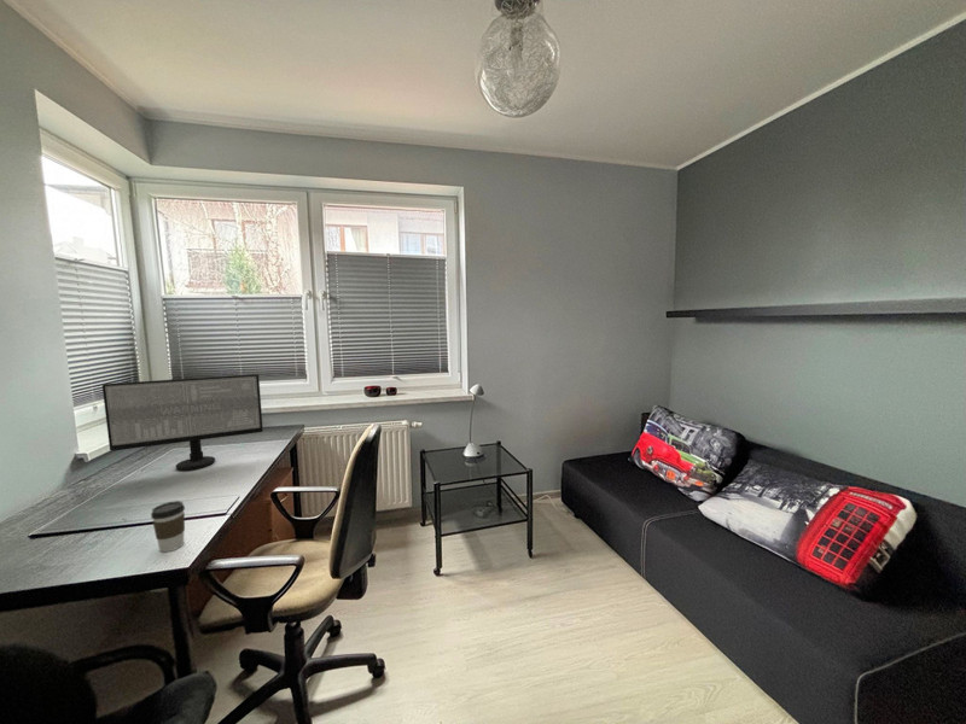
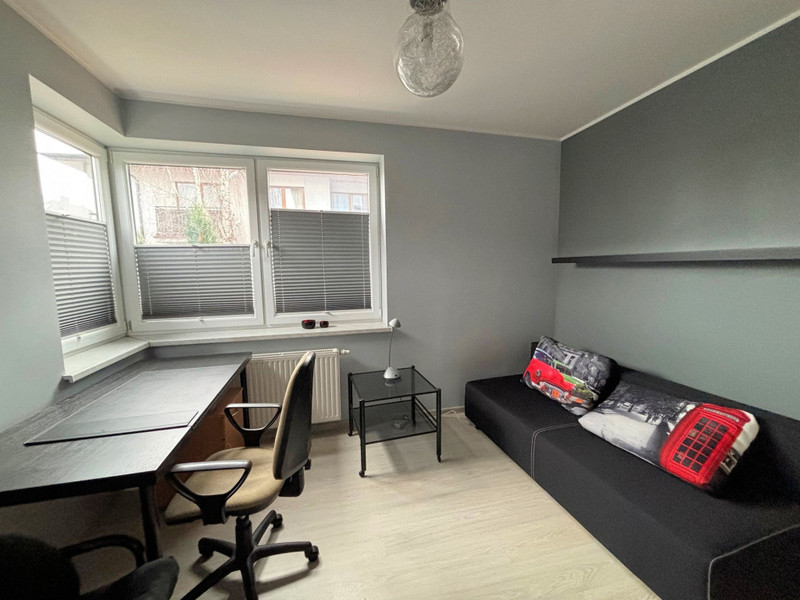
- computer monitor [101,373,264,472]
- coffee cup [150,500,186,553]
